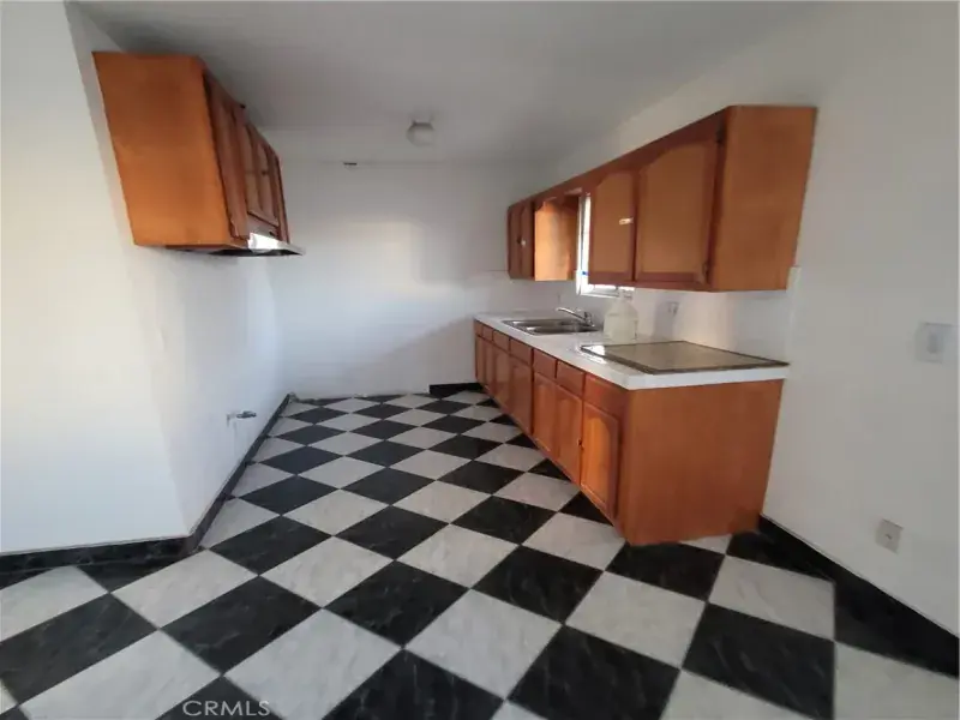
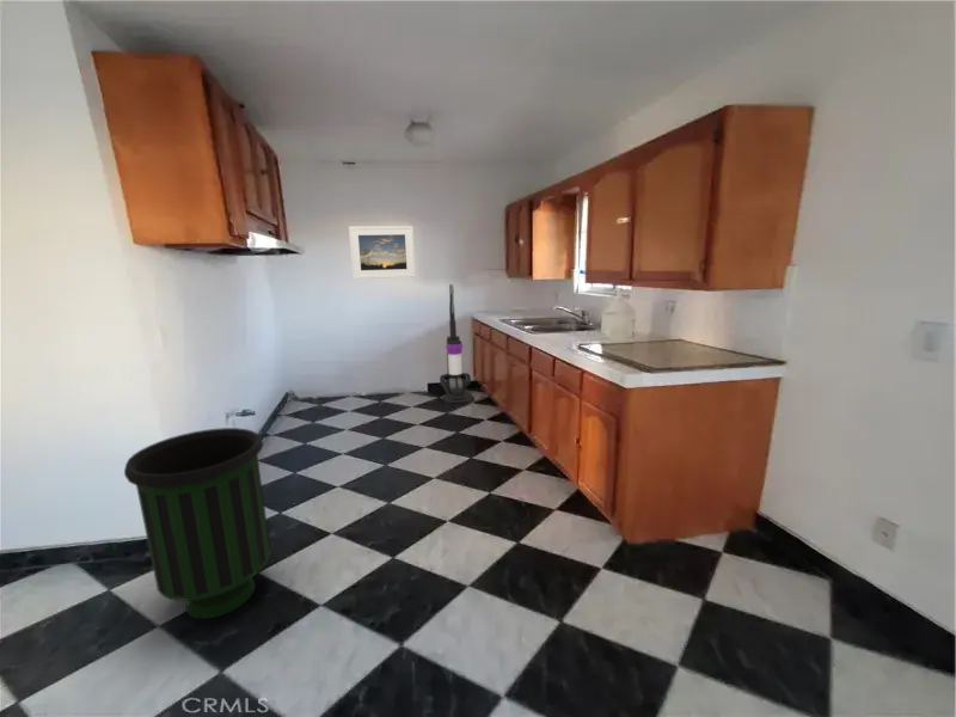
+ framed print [348,225,417,280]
+ trash can [123,427,272,620]
+ vacuum cleaner [439,283,476,405]
